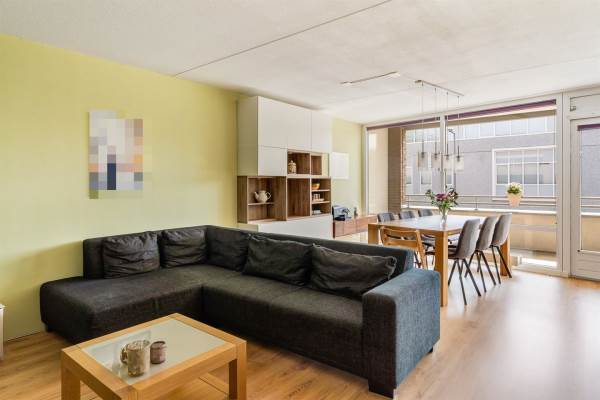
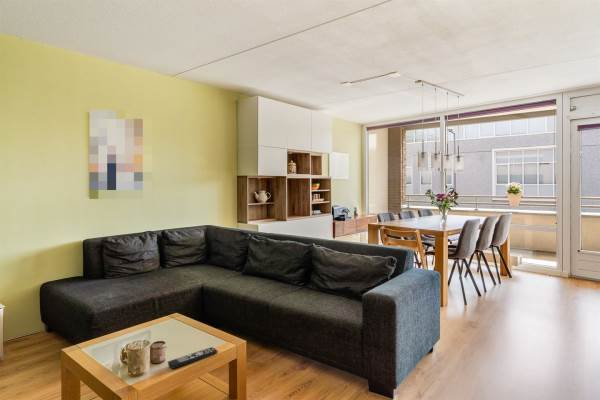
+ remote control [167,346,218,370]
